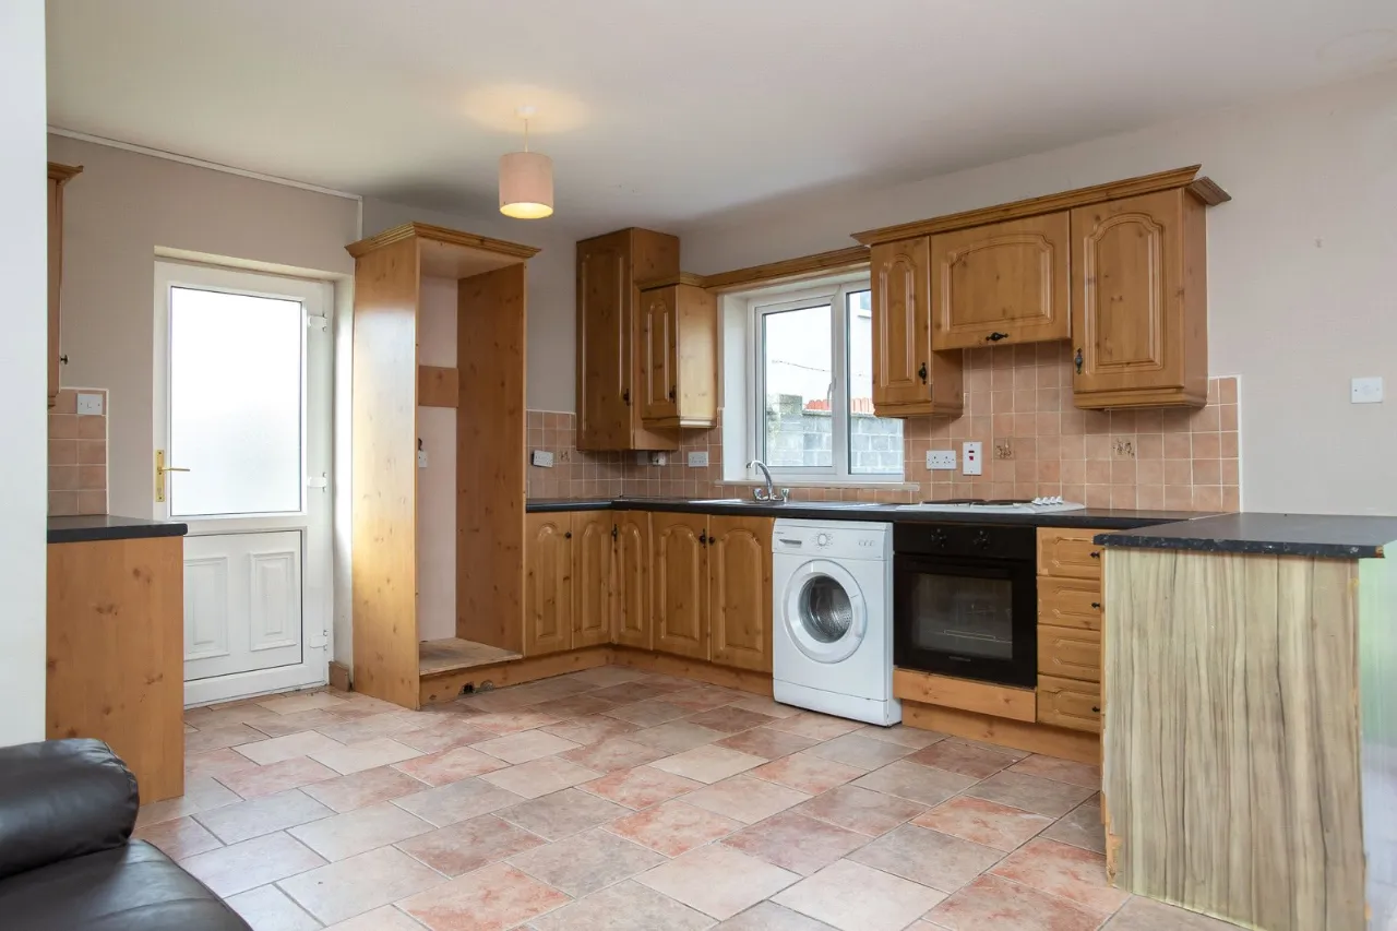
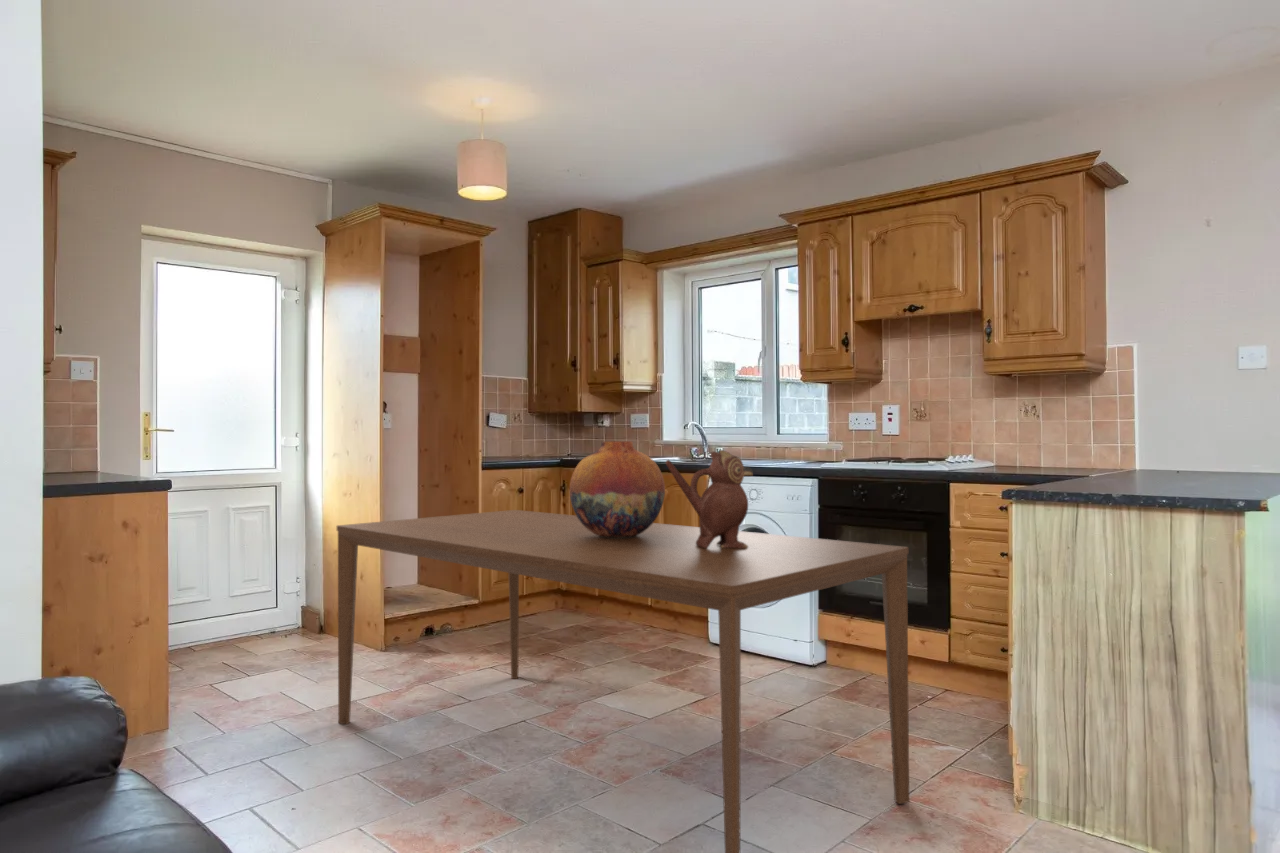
+ dining table [336,509,910,853]
+ teapot [664,449,754,549]
+ vase [569,440,666,539]
